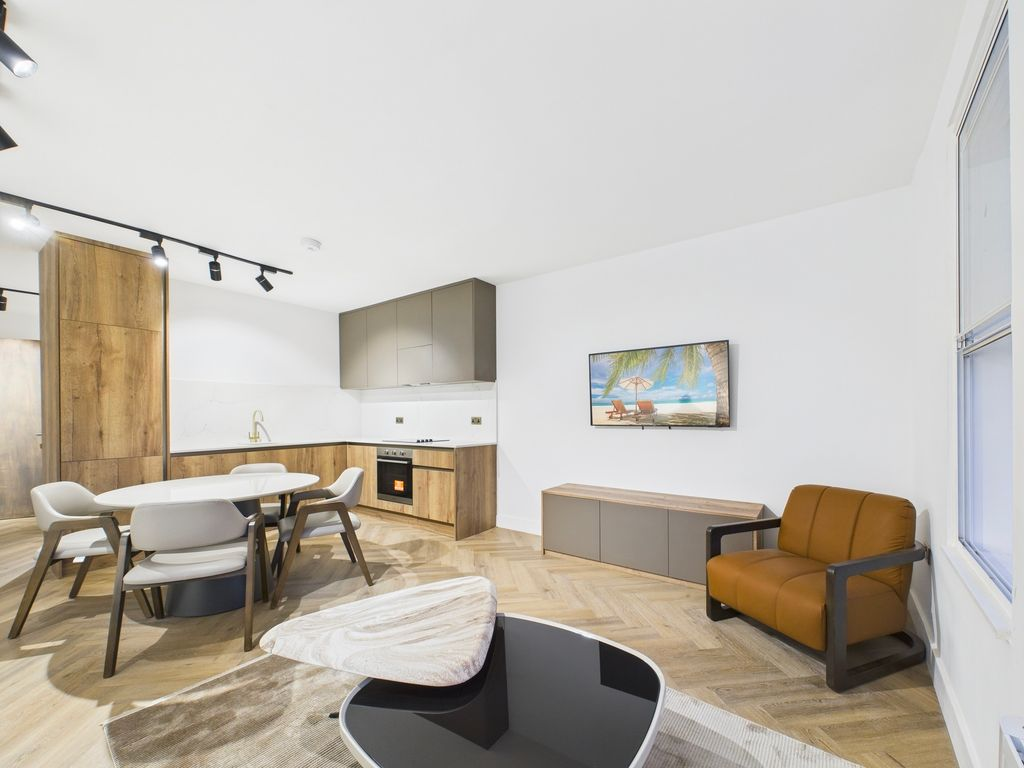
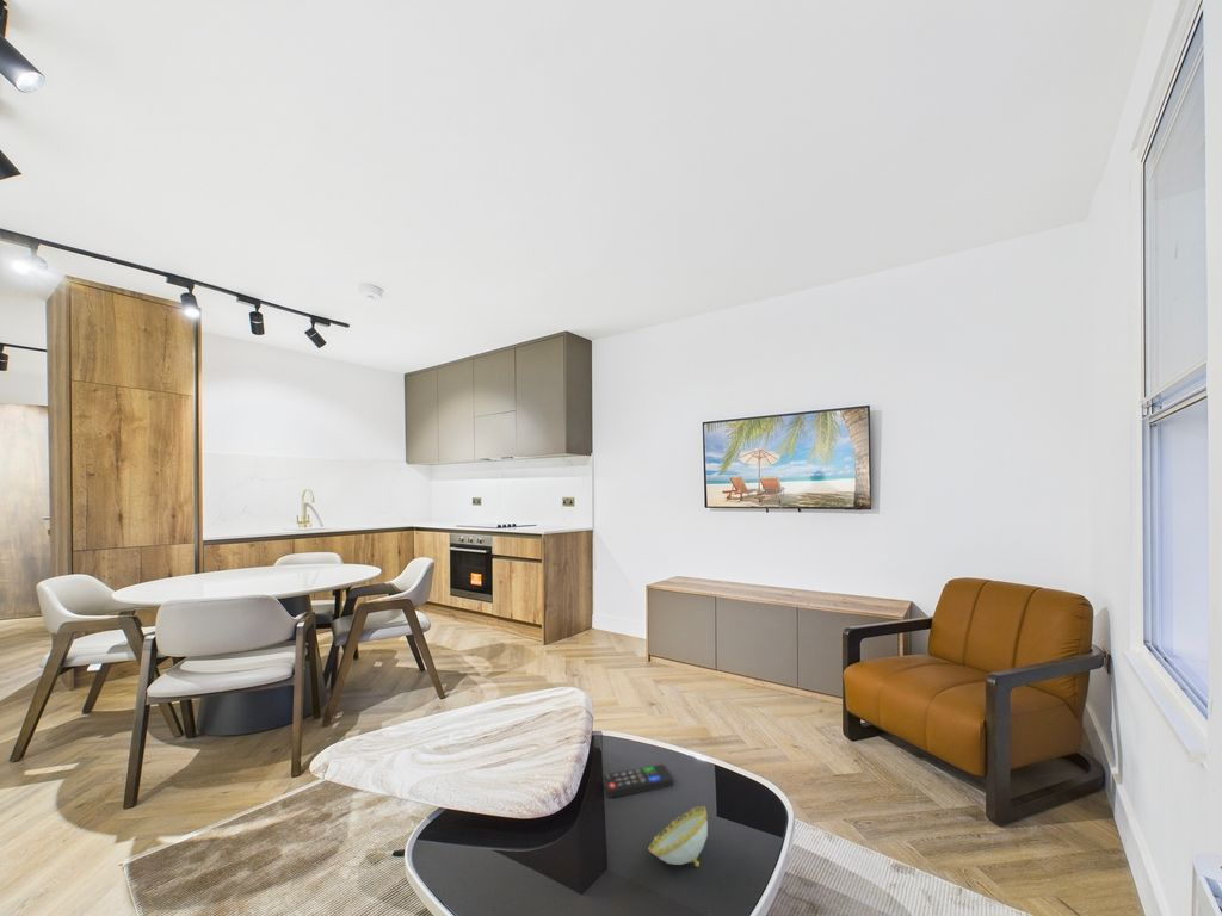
+ decorative bowl [647,805,709,868]
+ remote control [601,763,674,799]
